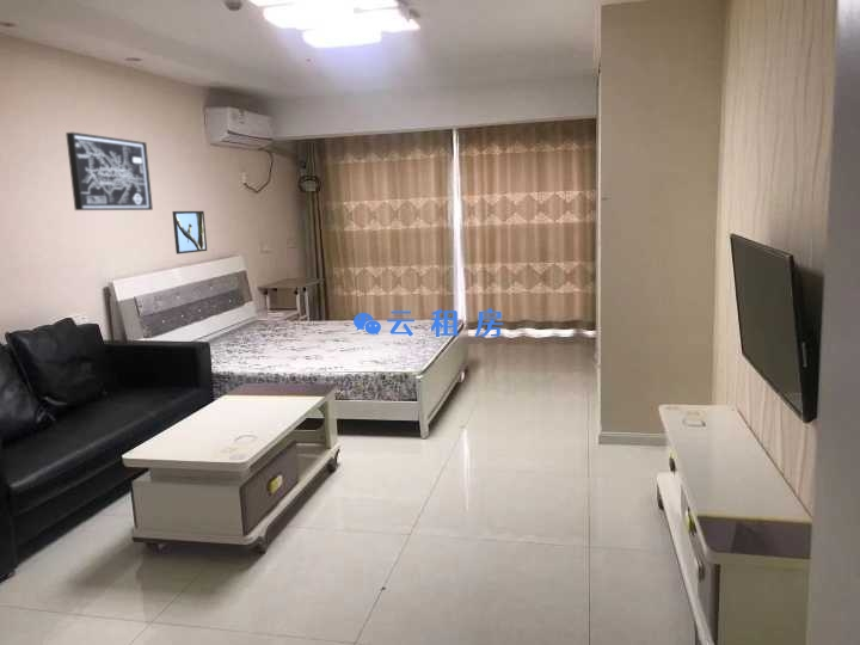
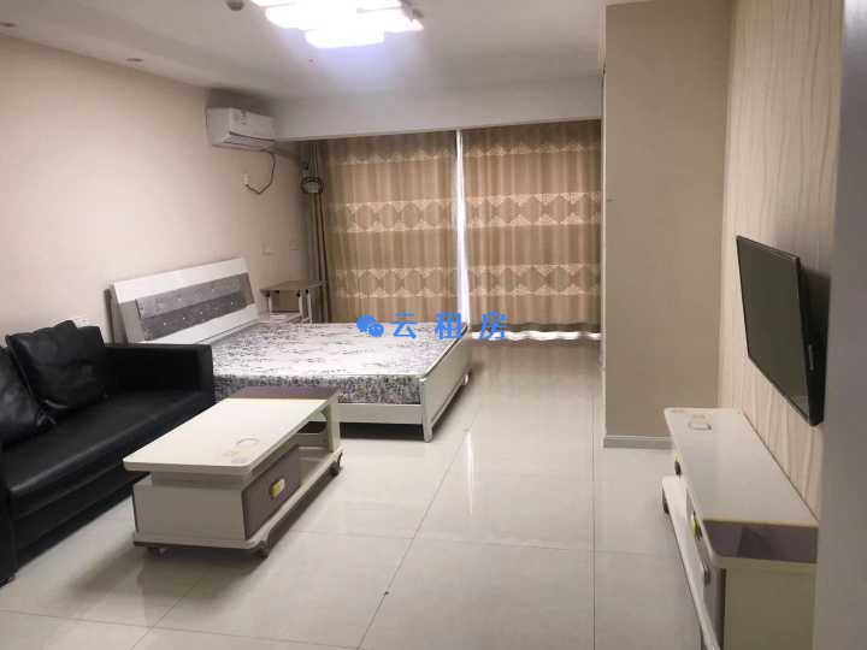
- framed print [171,210,208,256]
- wall art [64,131,154,211]
